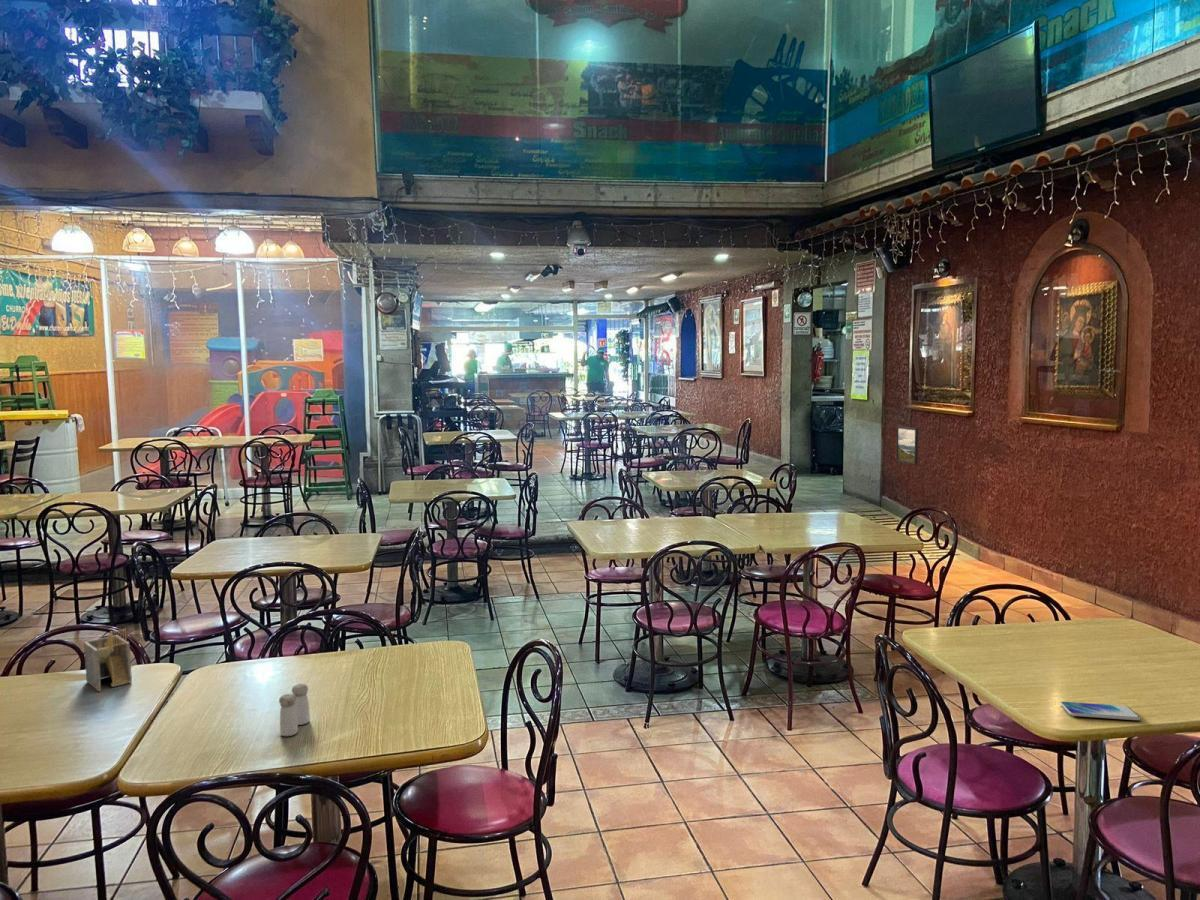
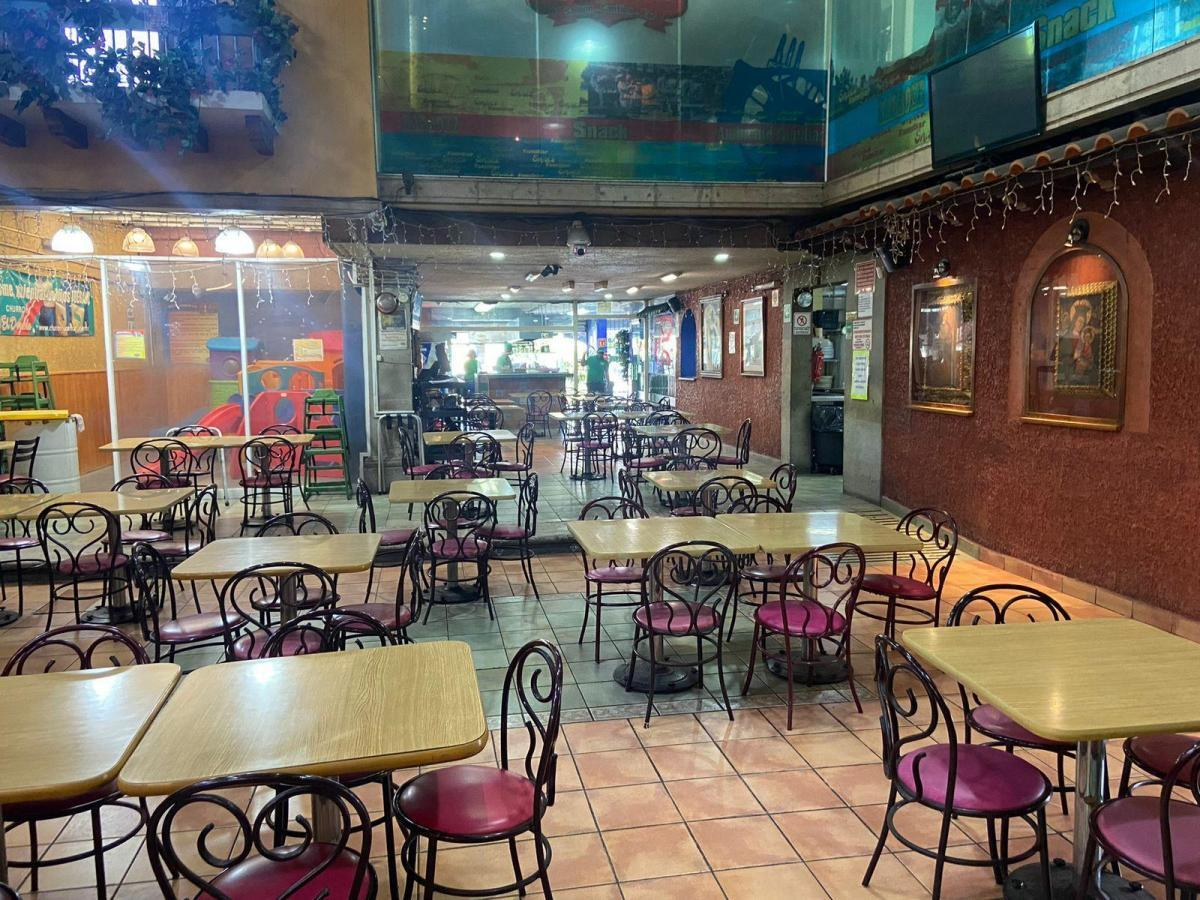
- smartphone [1060,701,1141,721]
- napkin holder [83,628,133,692]
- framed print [895,425,919,466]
- salt and pepper shaker [278,683,311,737]
